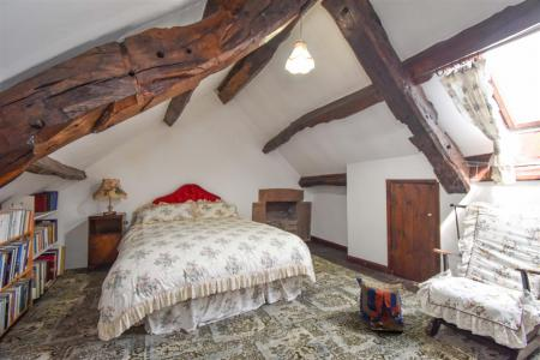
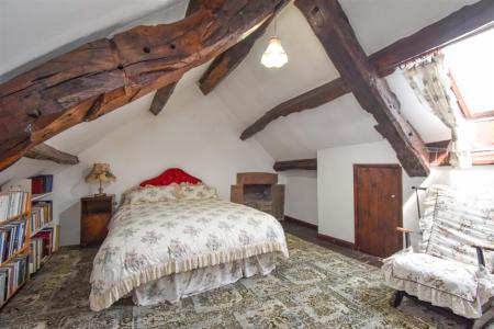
- backpack [355,276,407,331]
